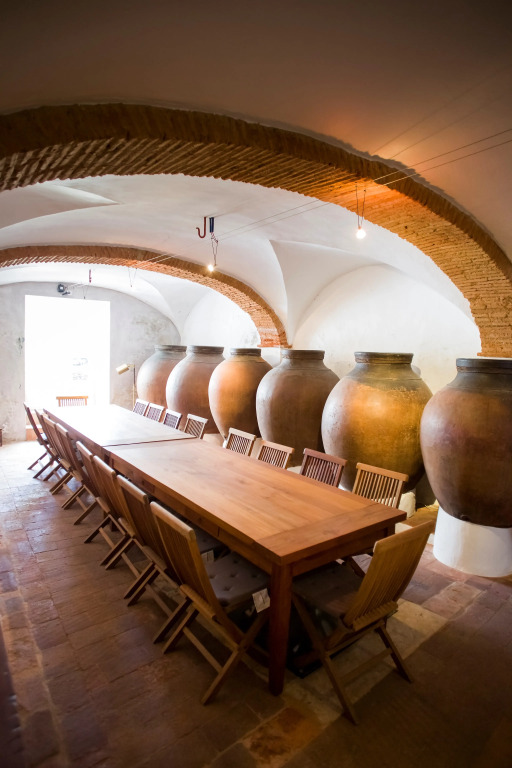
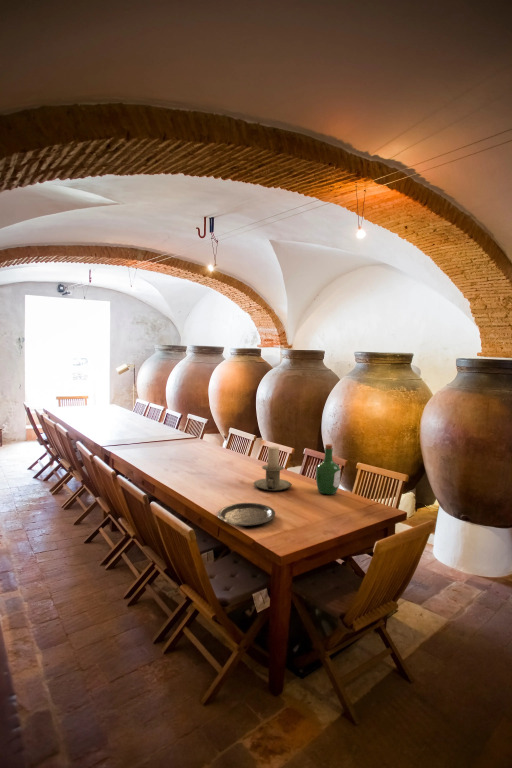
+ plate [216,502,276,527]
+ wine bottle [315,443,342,495]
+ candle holder [253,446,292,492]
